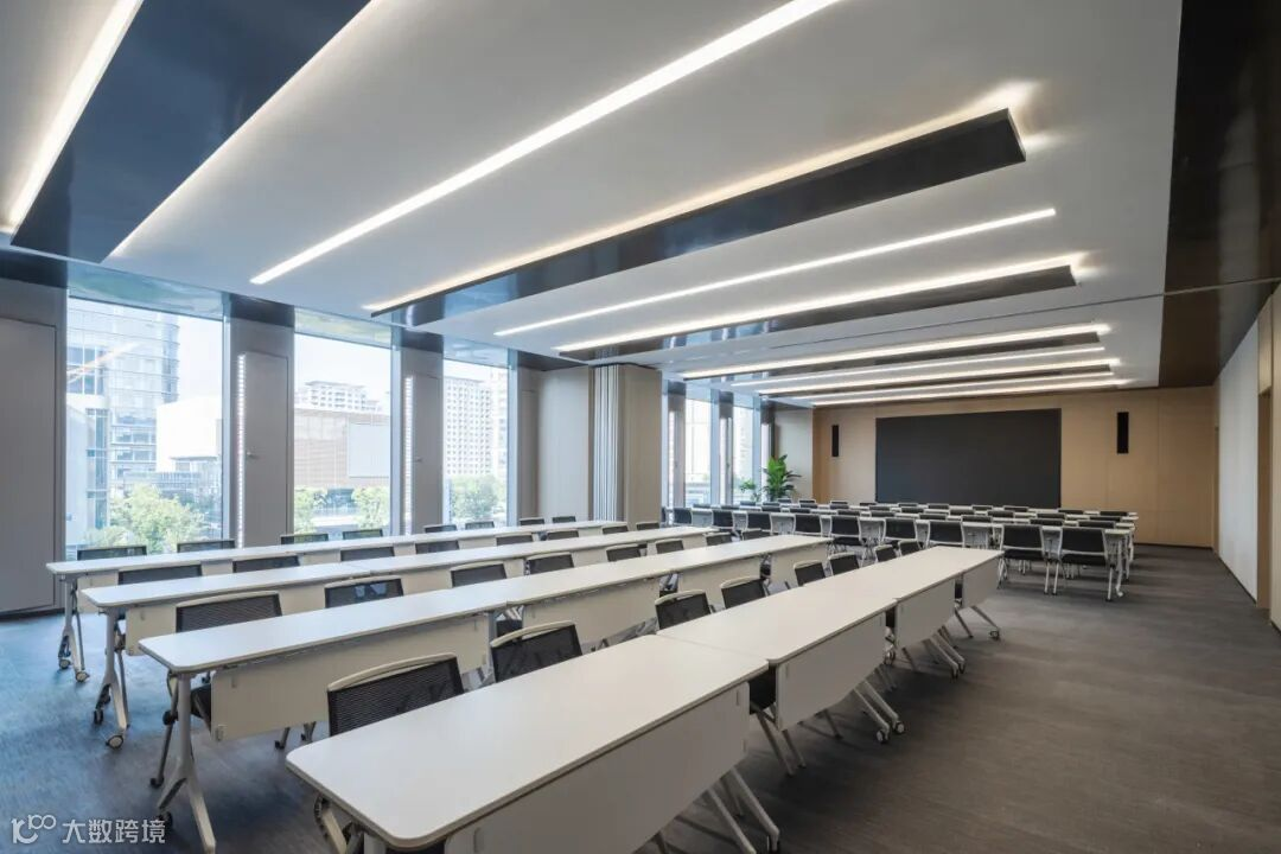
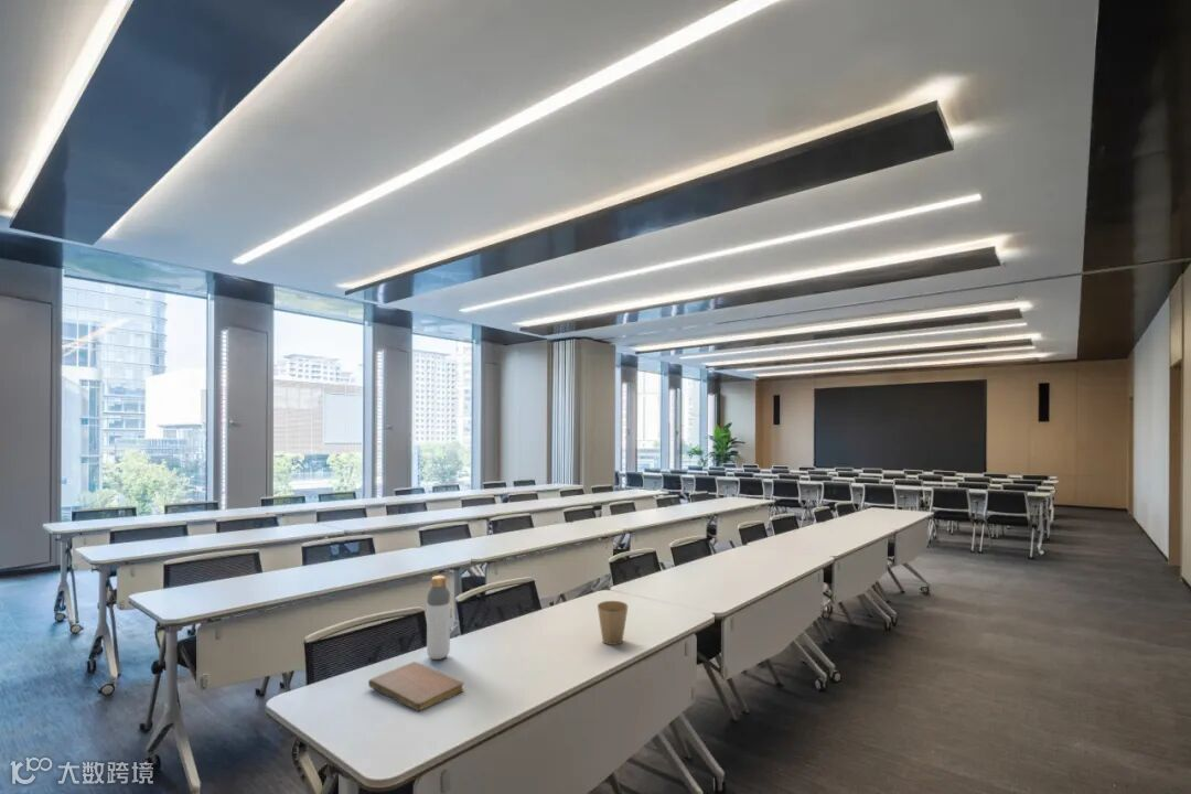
+ bottle [426,575,451,661]
+ paper cup [597,600,629,646]
+ notebook [367,661,465,712]
